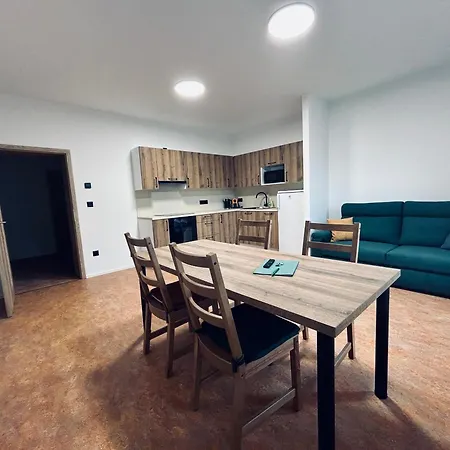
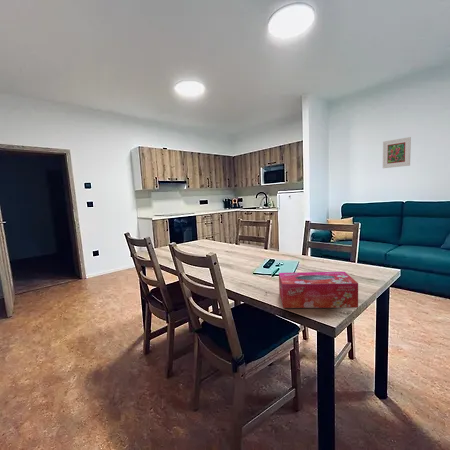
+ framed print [382,136,412,169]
+ tissue box [278,271,359,309]
